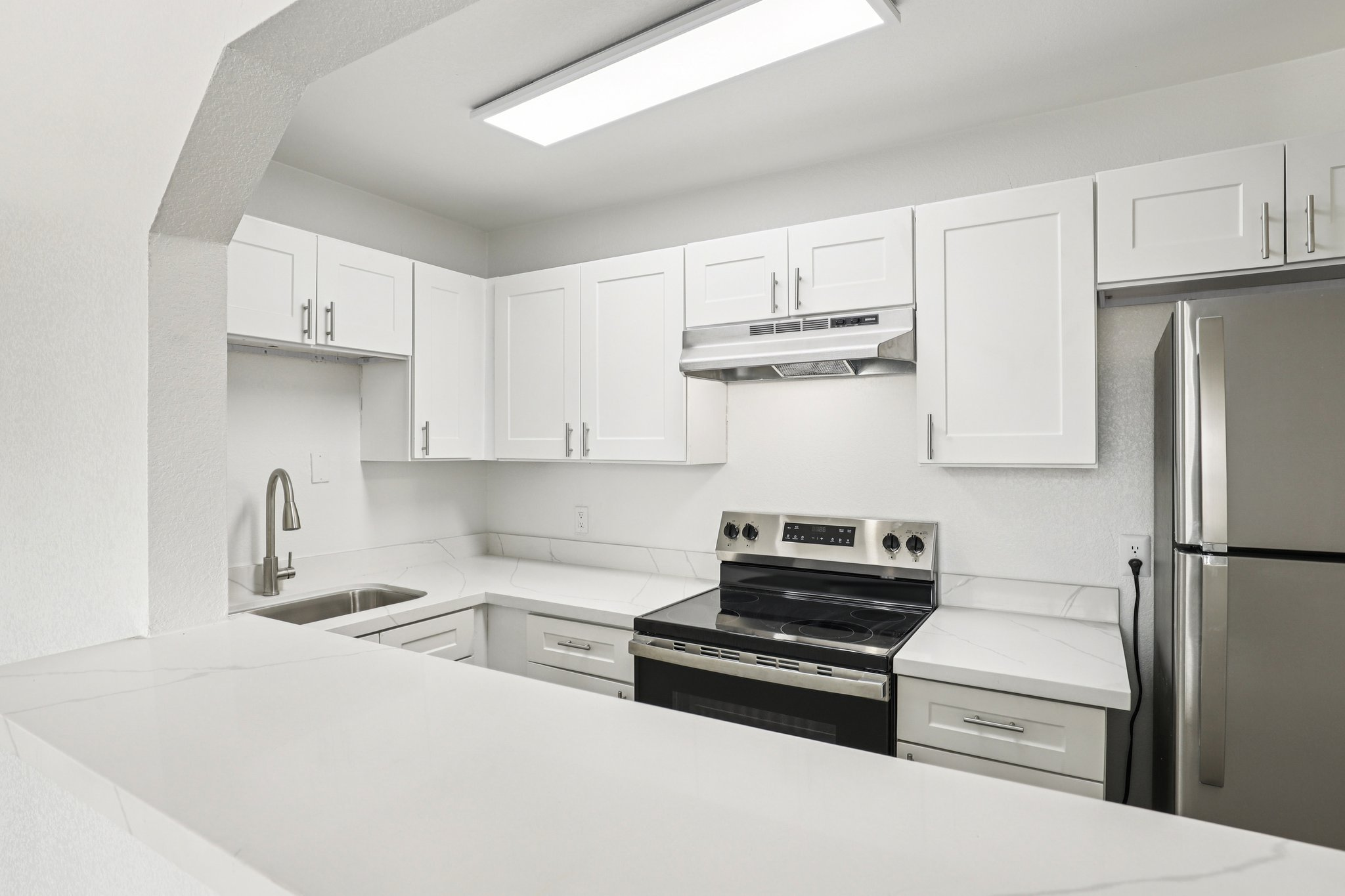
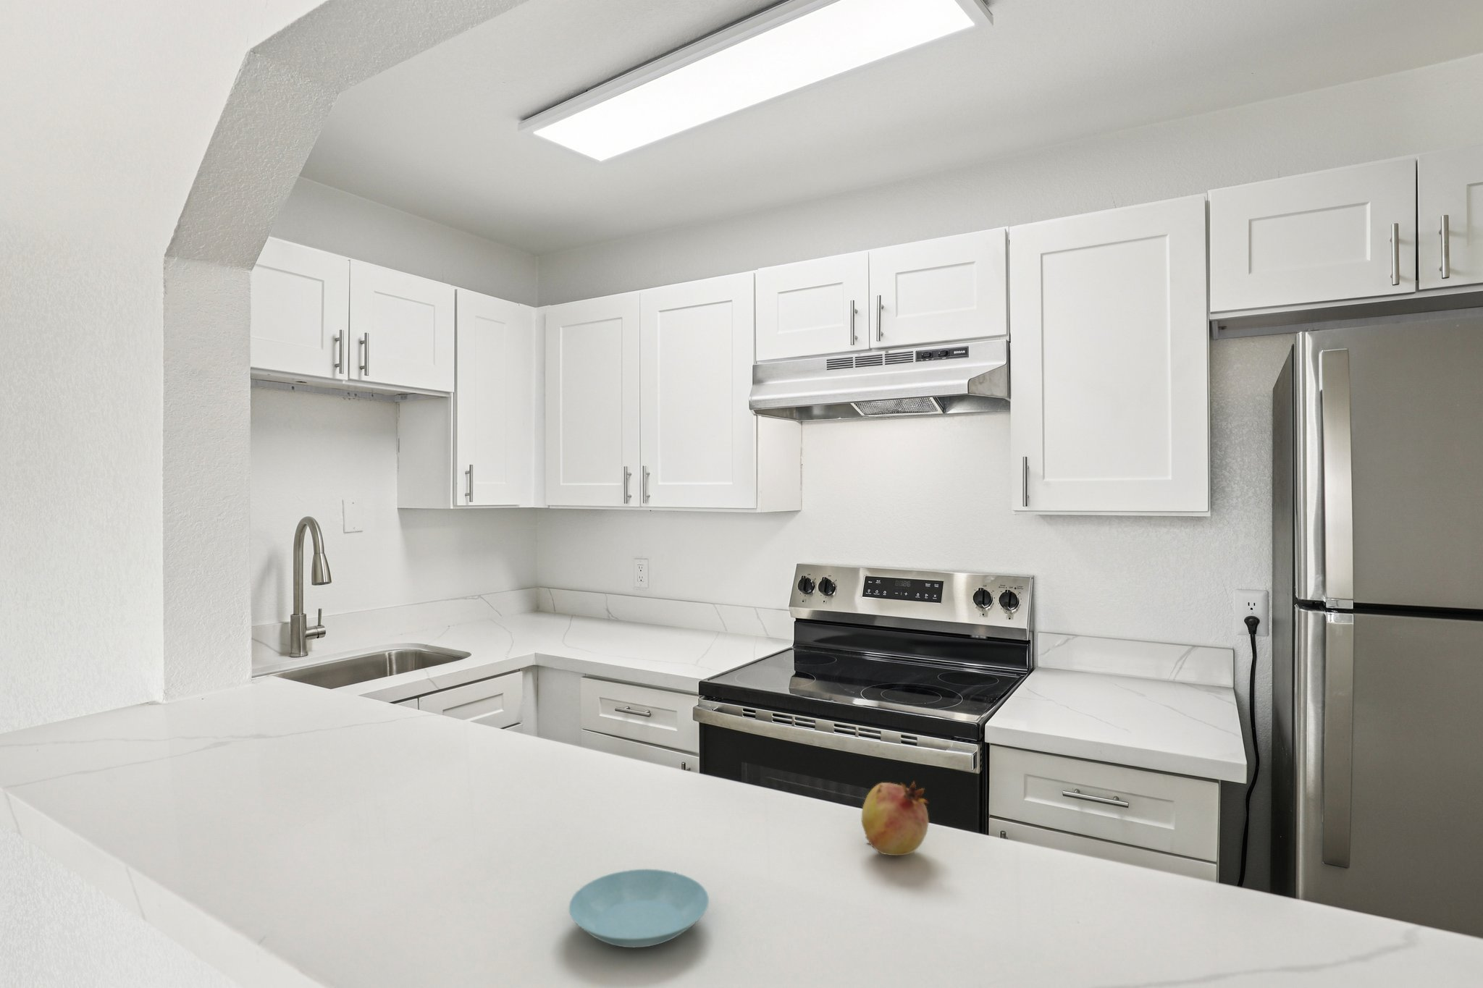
+ saucer [569,869,710,948]
+ fruit [861,781,929,857]
